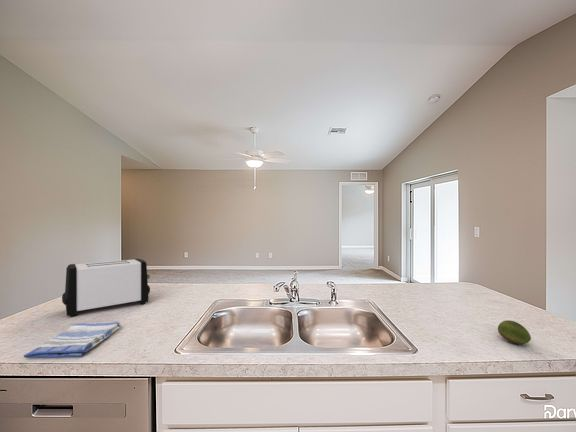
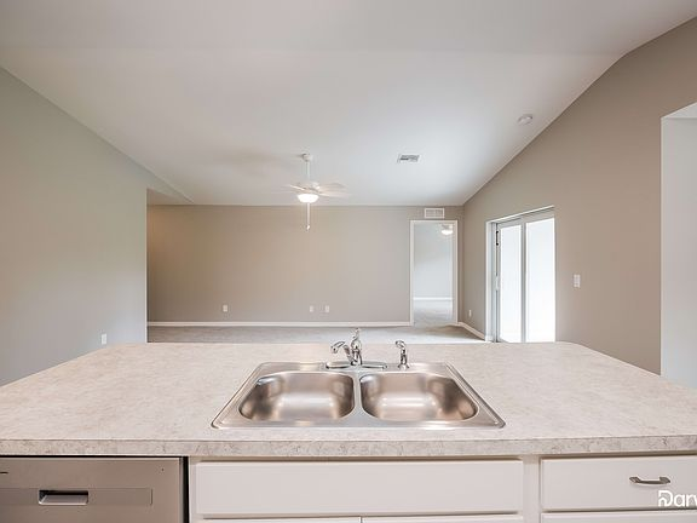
- fruit [497,319,532,345]
- toaster [61,258,151,318]
- dish towel [22,321,122,359]
